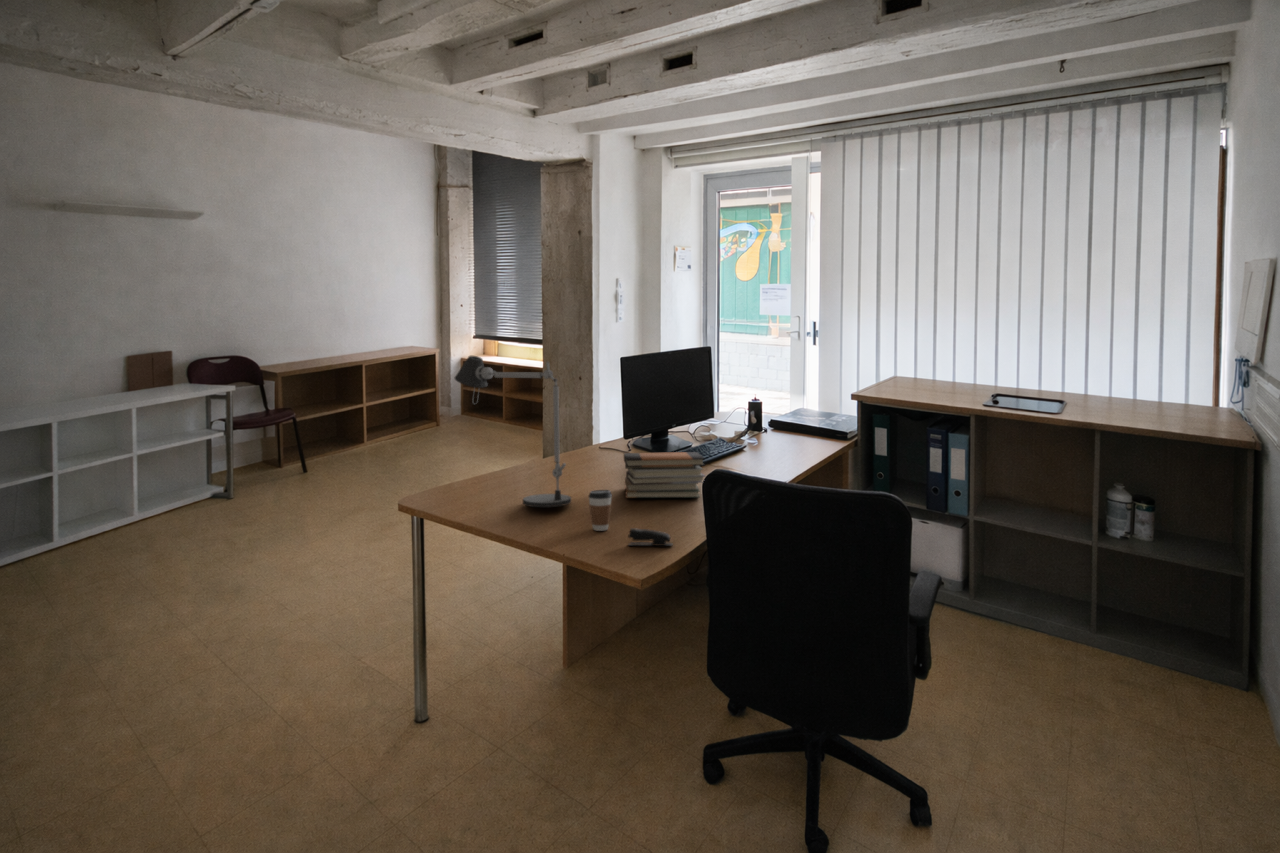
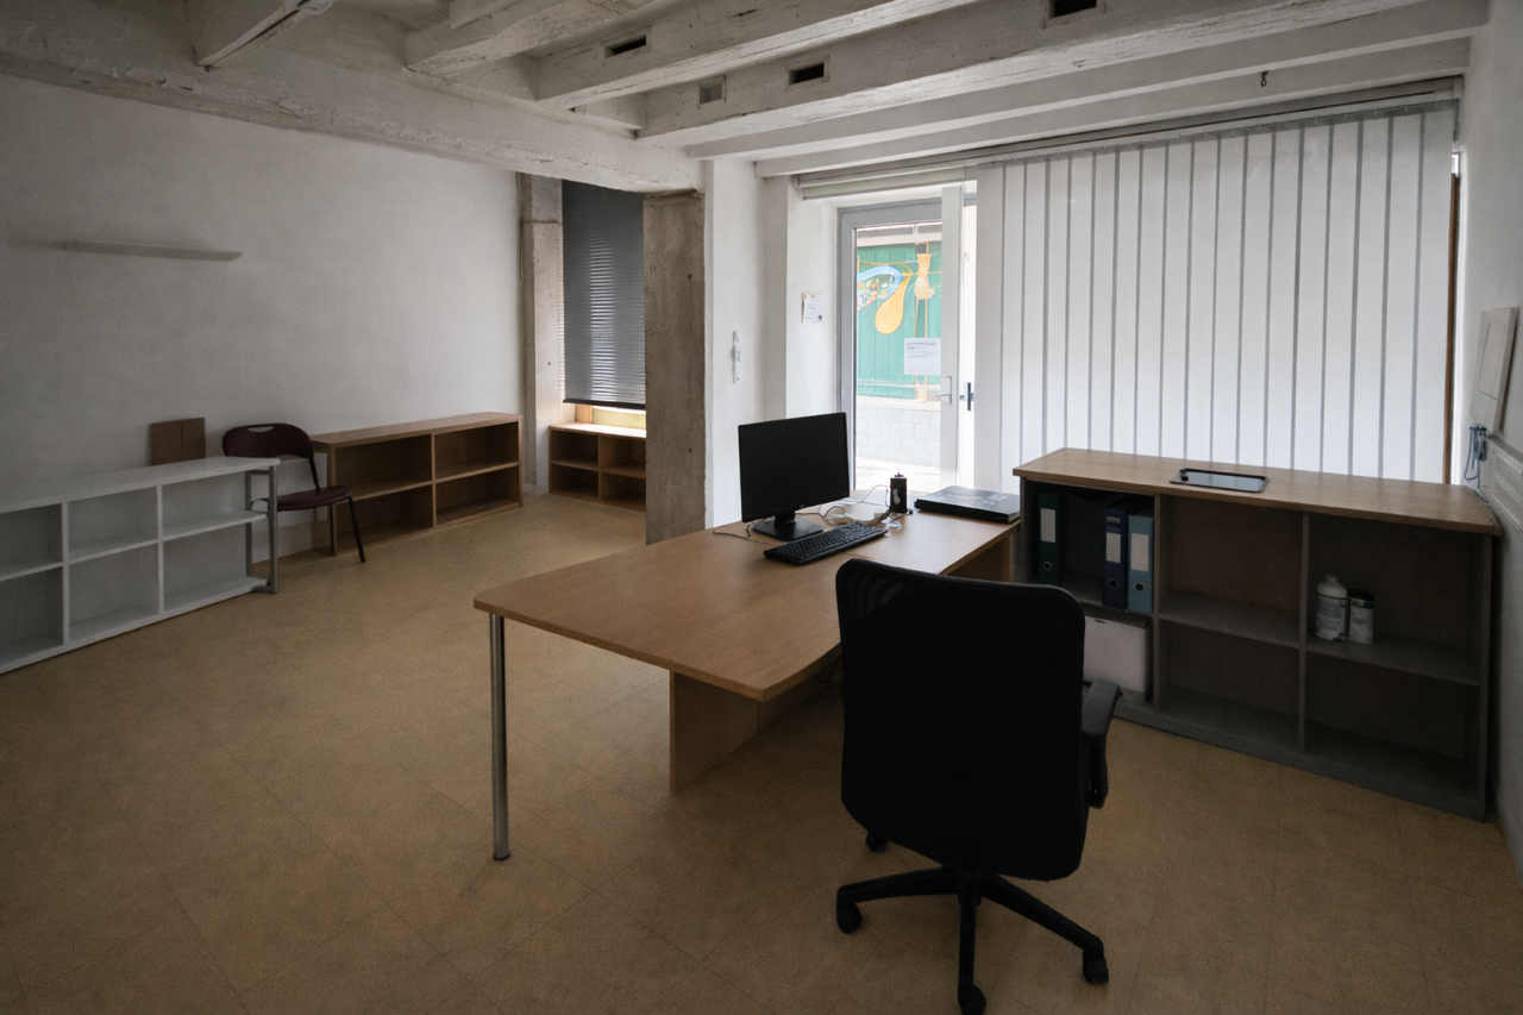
- book stack [623,451,706,499]
- stapler [627,527,674,547]
- desk lamp [454,355,572,508]
- coffee cup [587,489,613,532]
